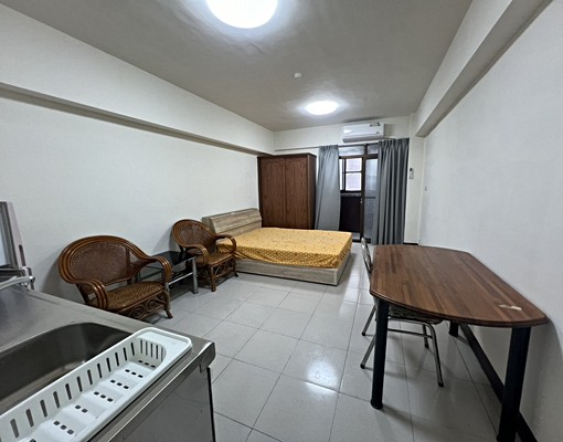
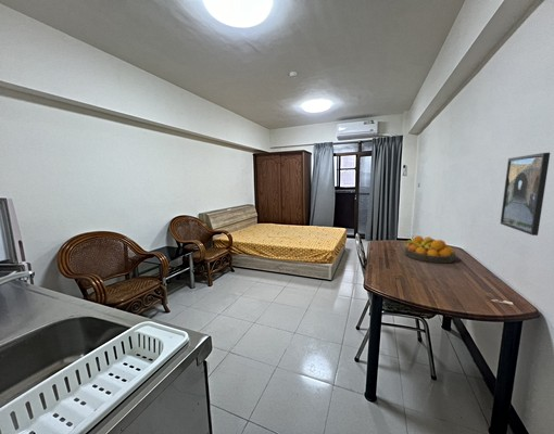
+ fruit bowl [403,234,456,264]
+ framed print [500,152,551,237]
